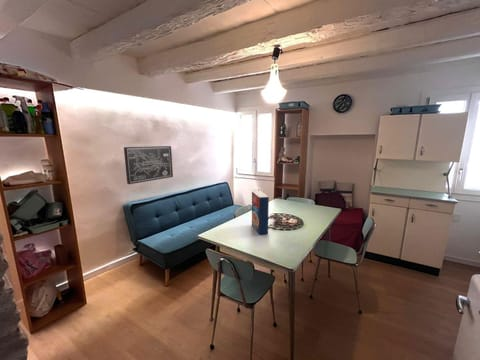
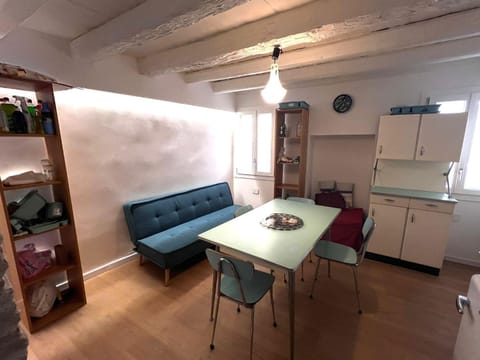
- wall art [123,145,174,185]
- cereal box [251,190,270,236]
